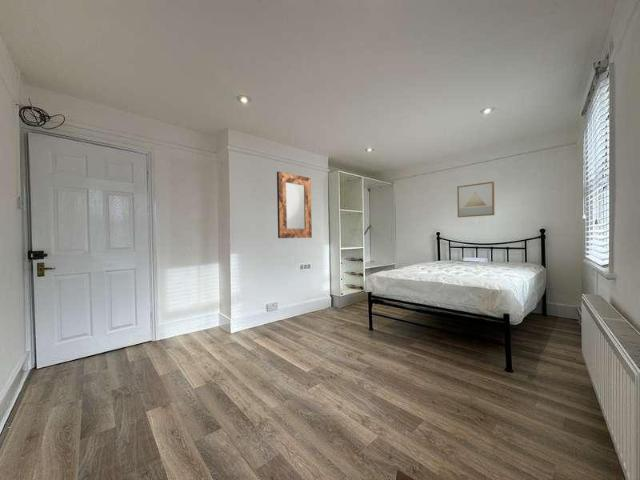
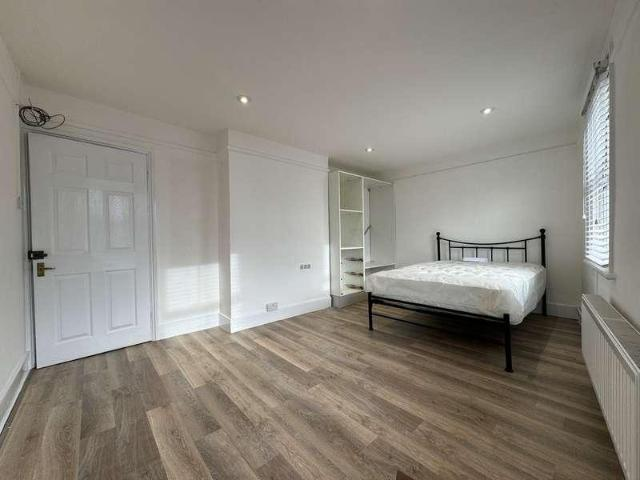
- wall art [456,181,496,218]
- home mirror [276,171,313,239]
